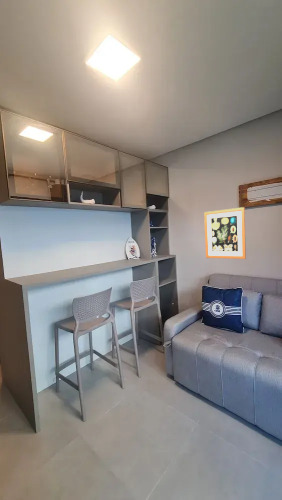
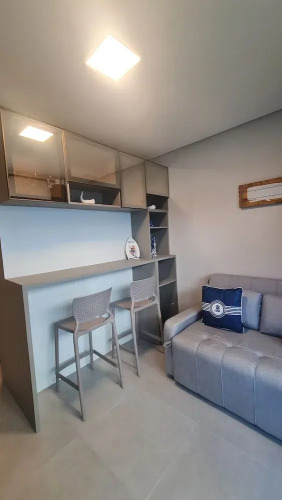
- wall art [203,206,247,260]
